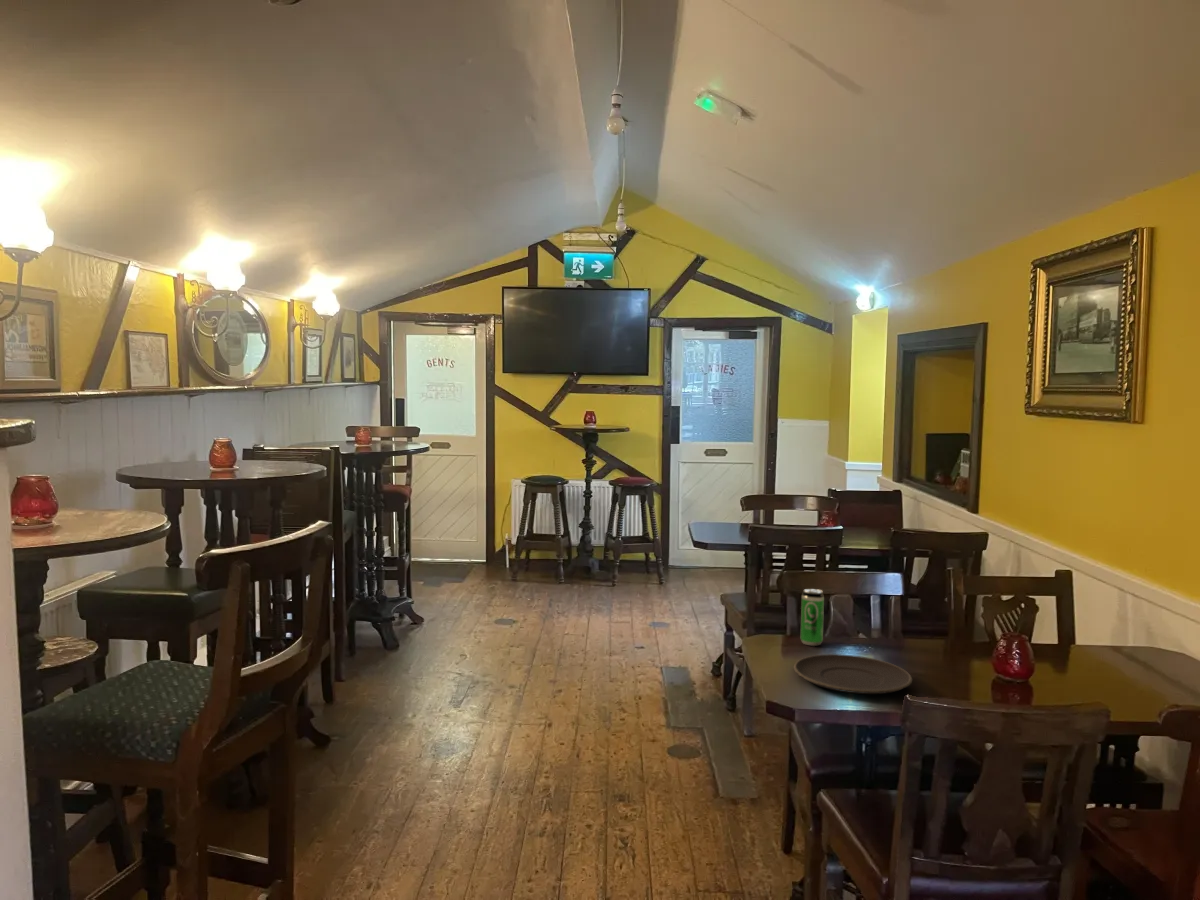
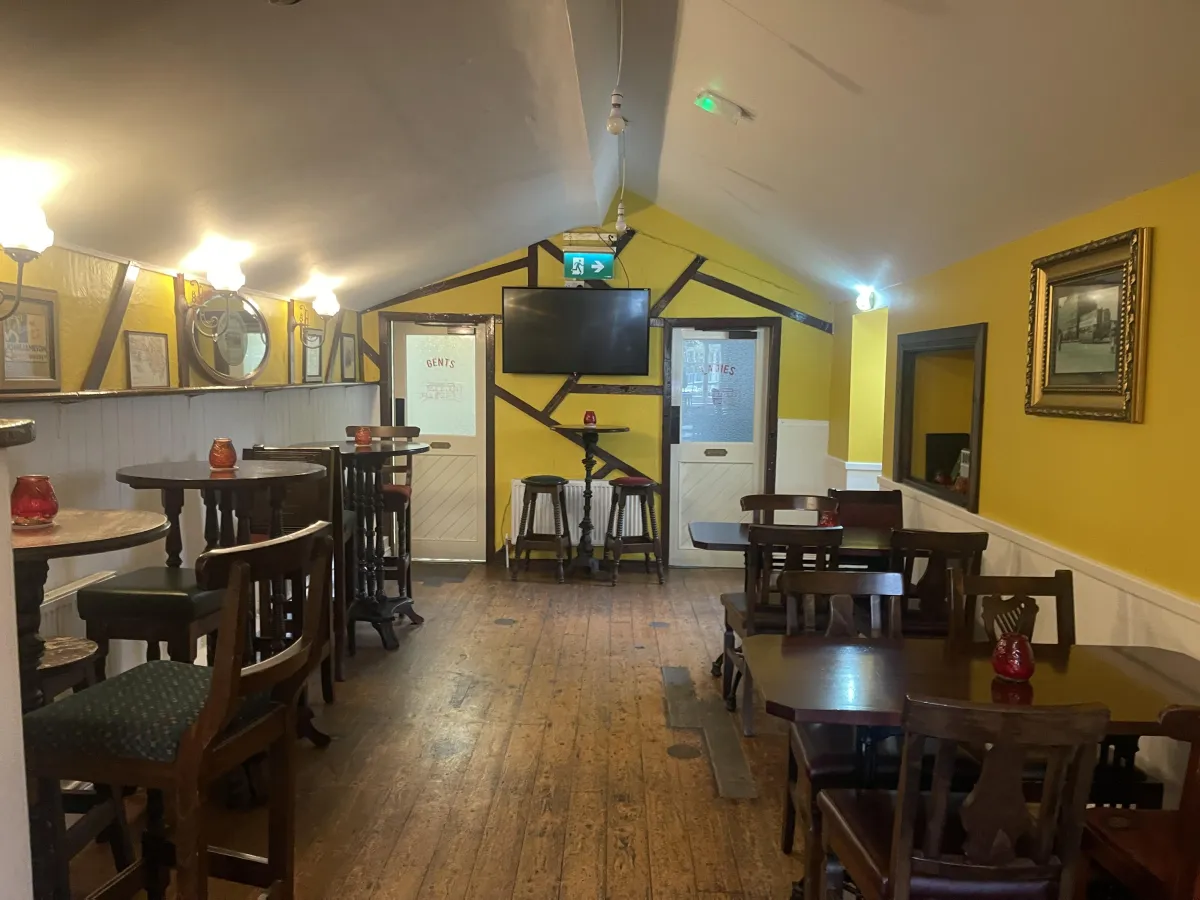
- plate [793,653,913,695]
- beverage can [800,588,825,647]
